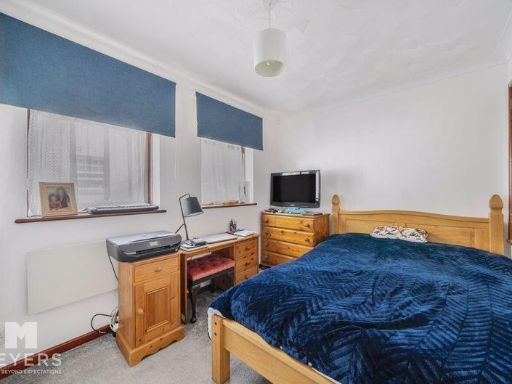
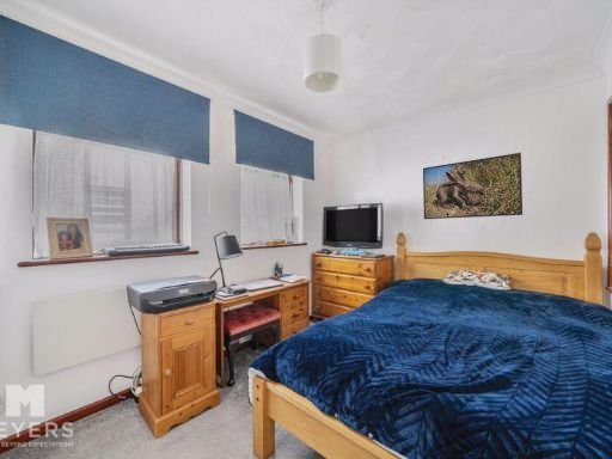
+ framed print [422,152,524,220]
